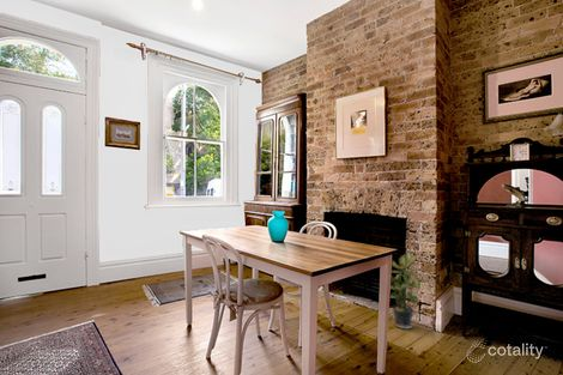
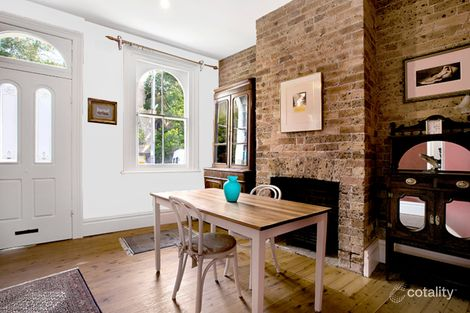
- potted plant [389,250,425,329]
